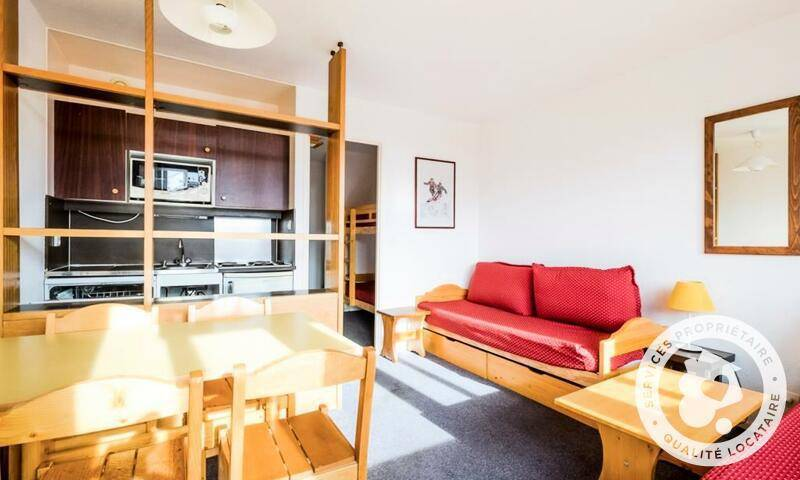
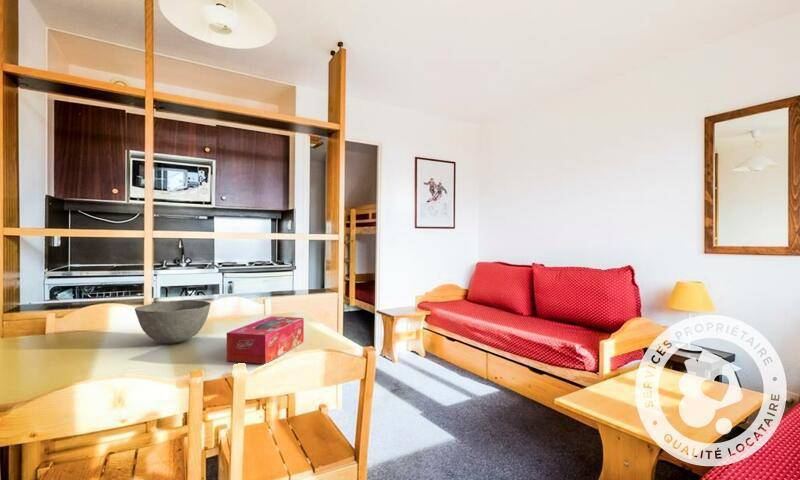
+ tissue box [226,315,305,365]
+ bowl [134,299,211,345]
